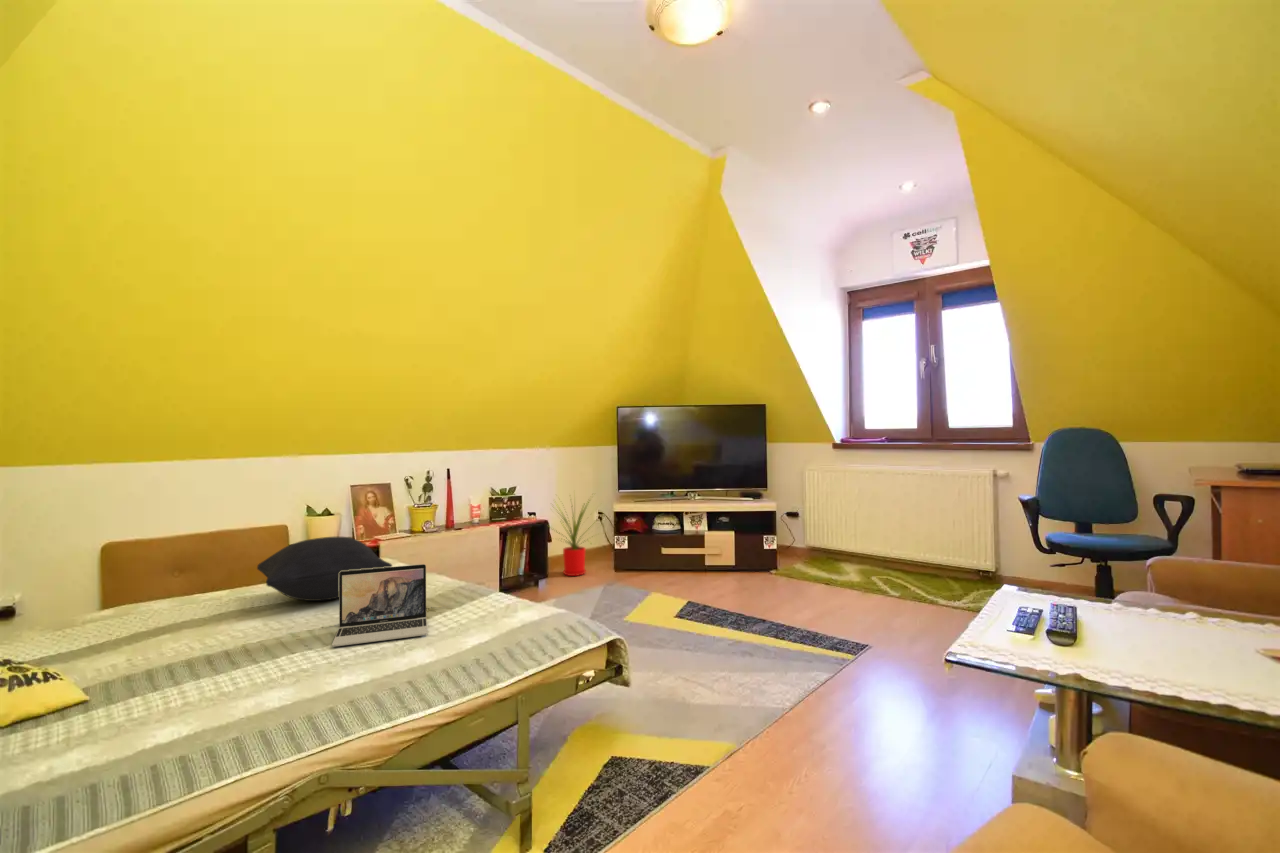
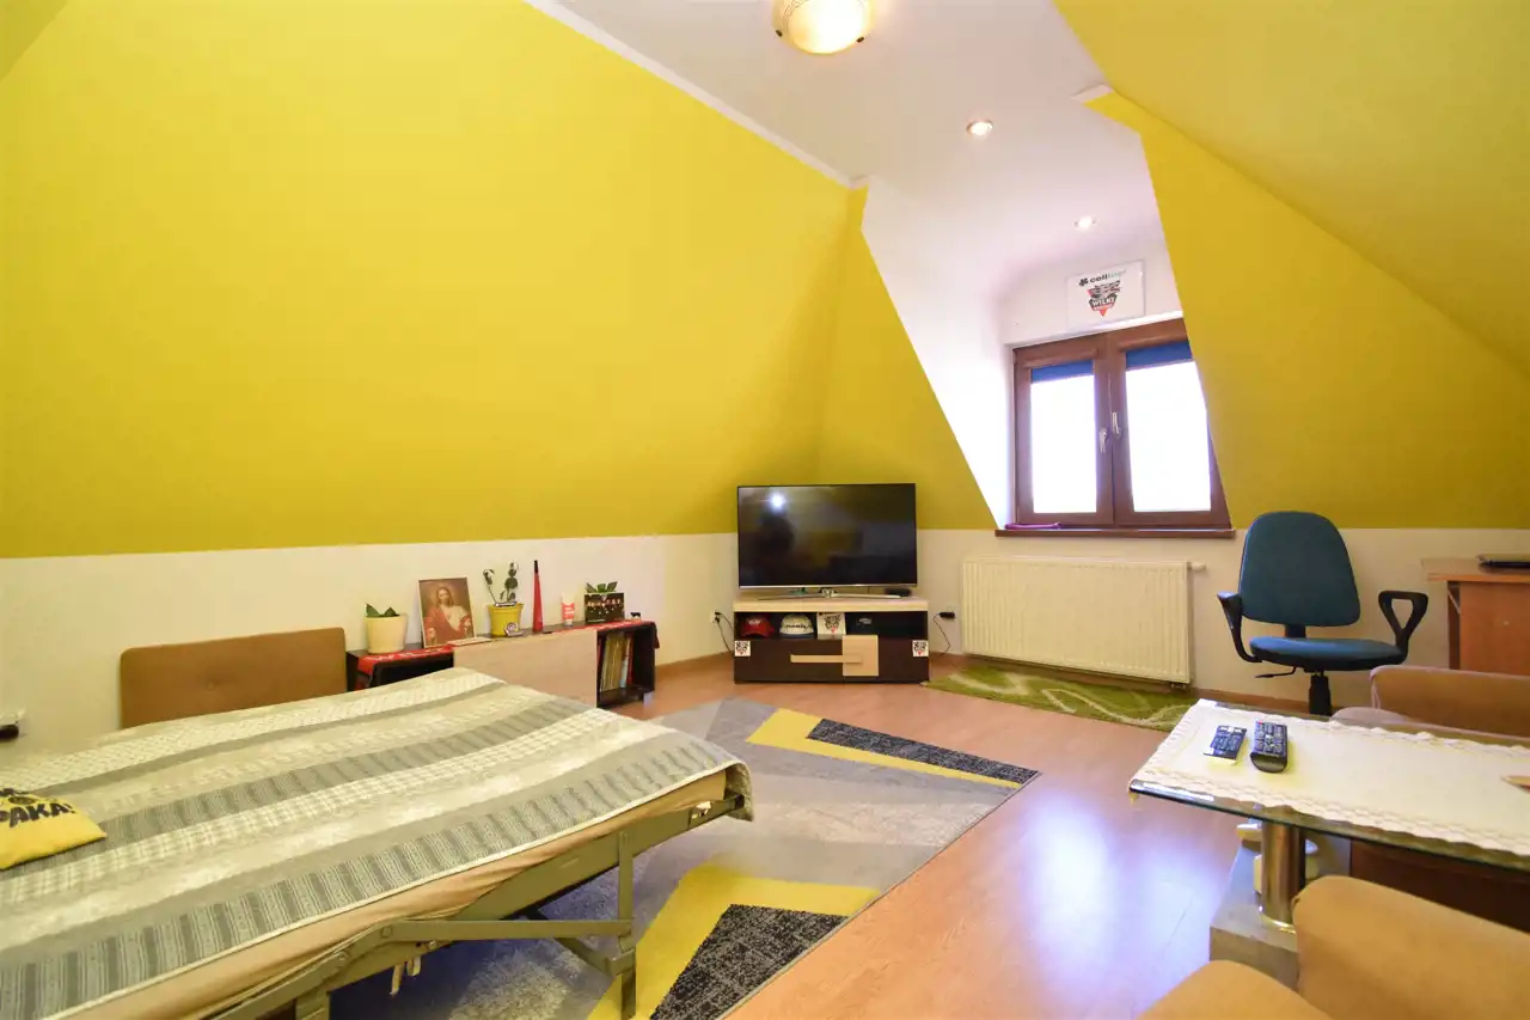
- house plant [548,490,607,577]
- pillow [256,536,393,602]
- laptop [331,563,428,648]
